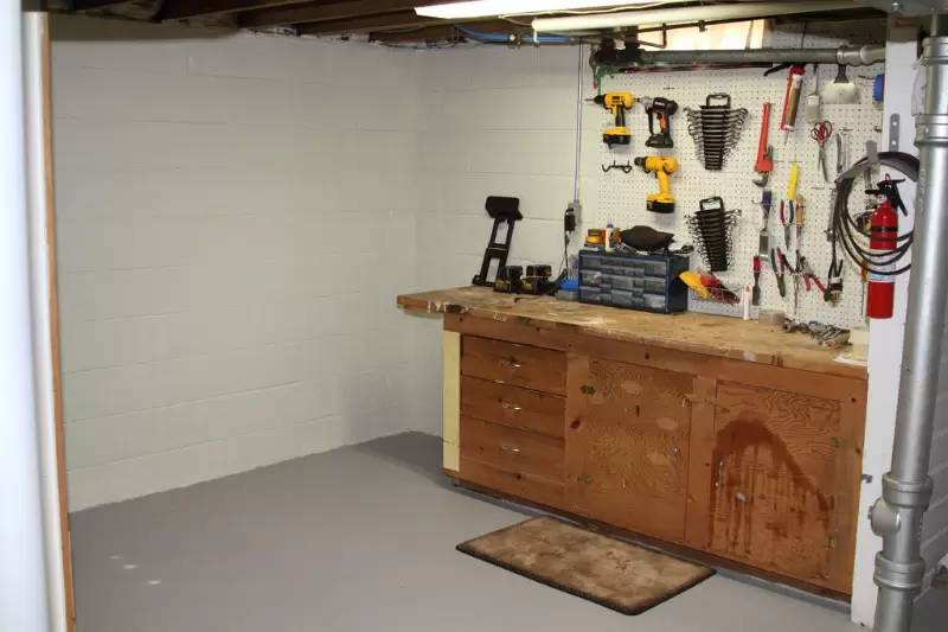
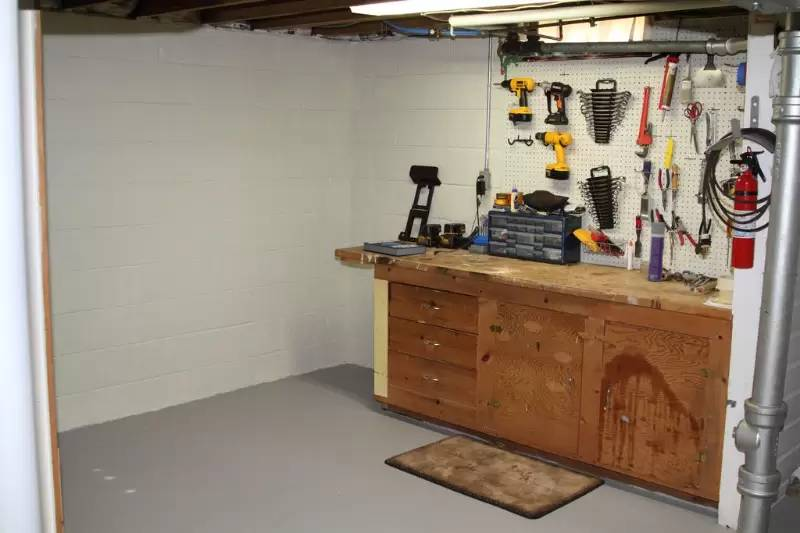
+ book [362,239,427,257]
+ spray can [647,221,666,282]
